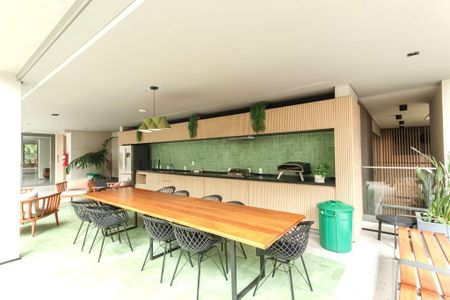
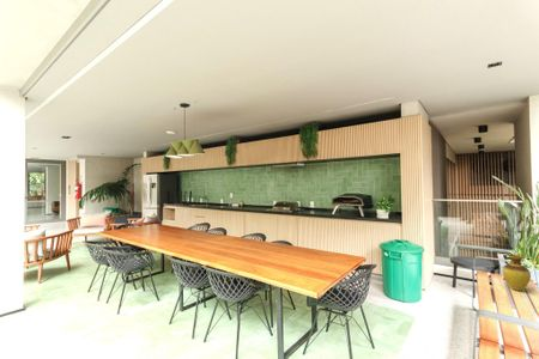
+ vase [502,252,532,292]
